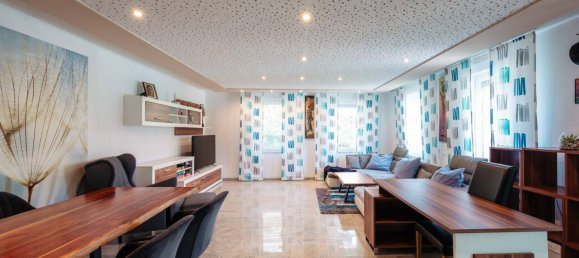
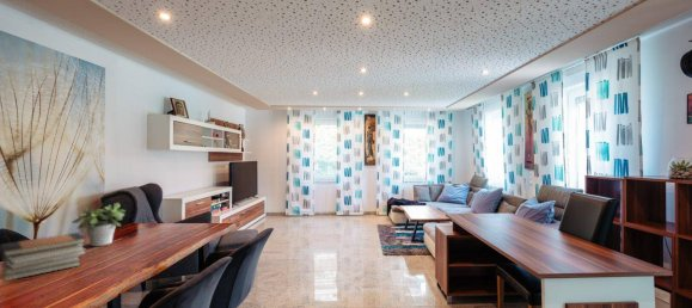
+ book stack [0,232,87,283]
+ potted plant [71,202,127,247]
